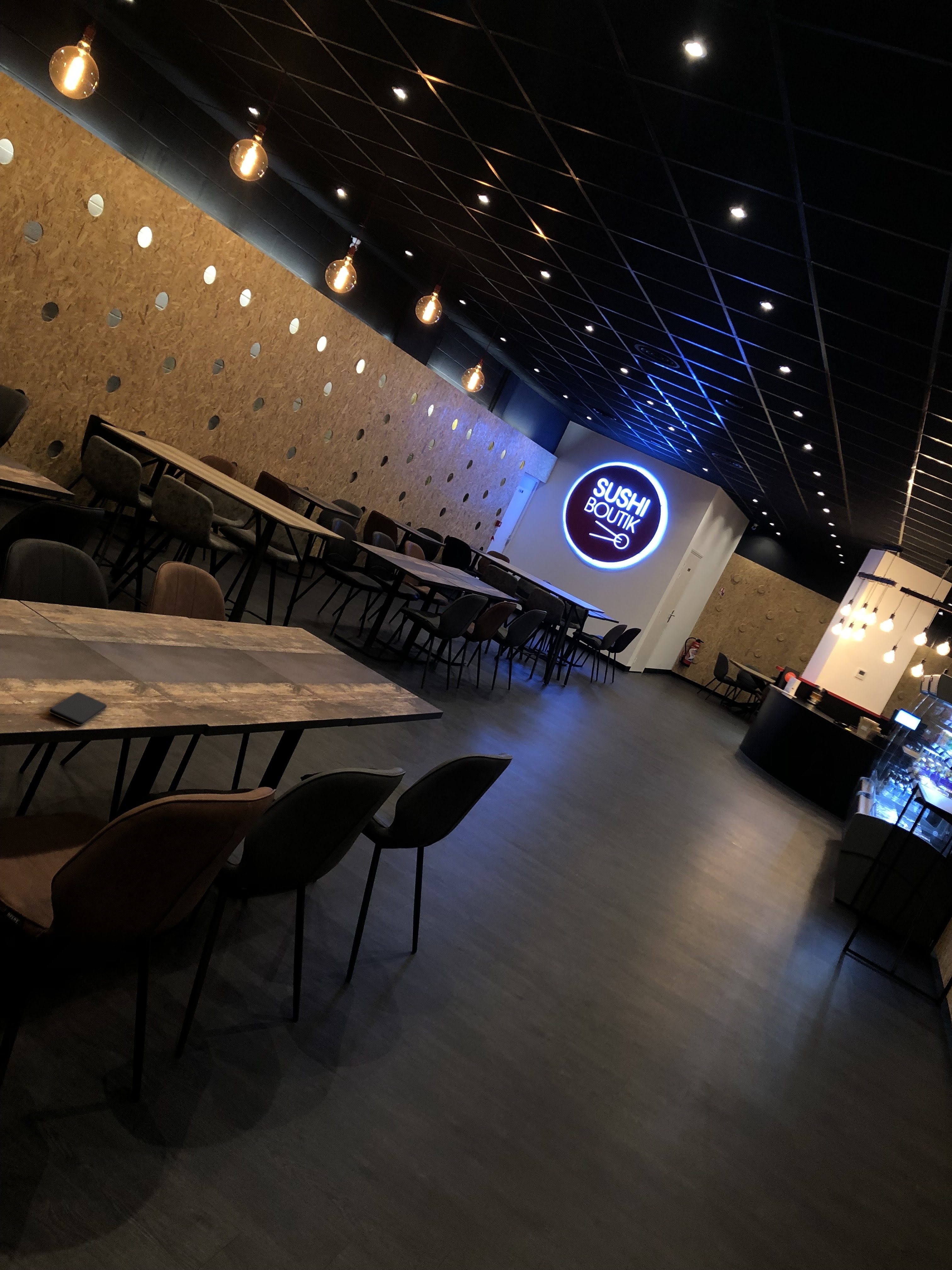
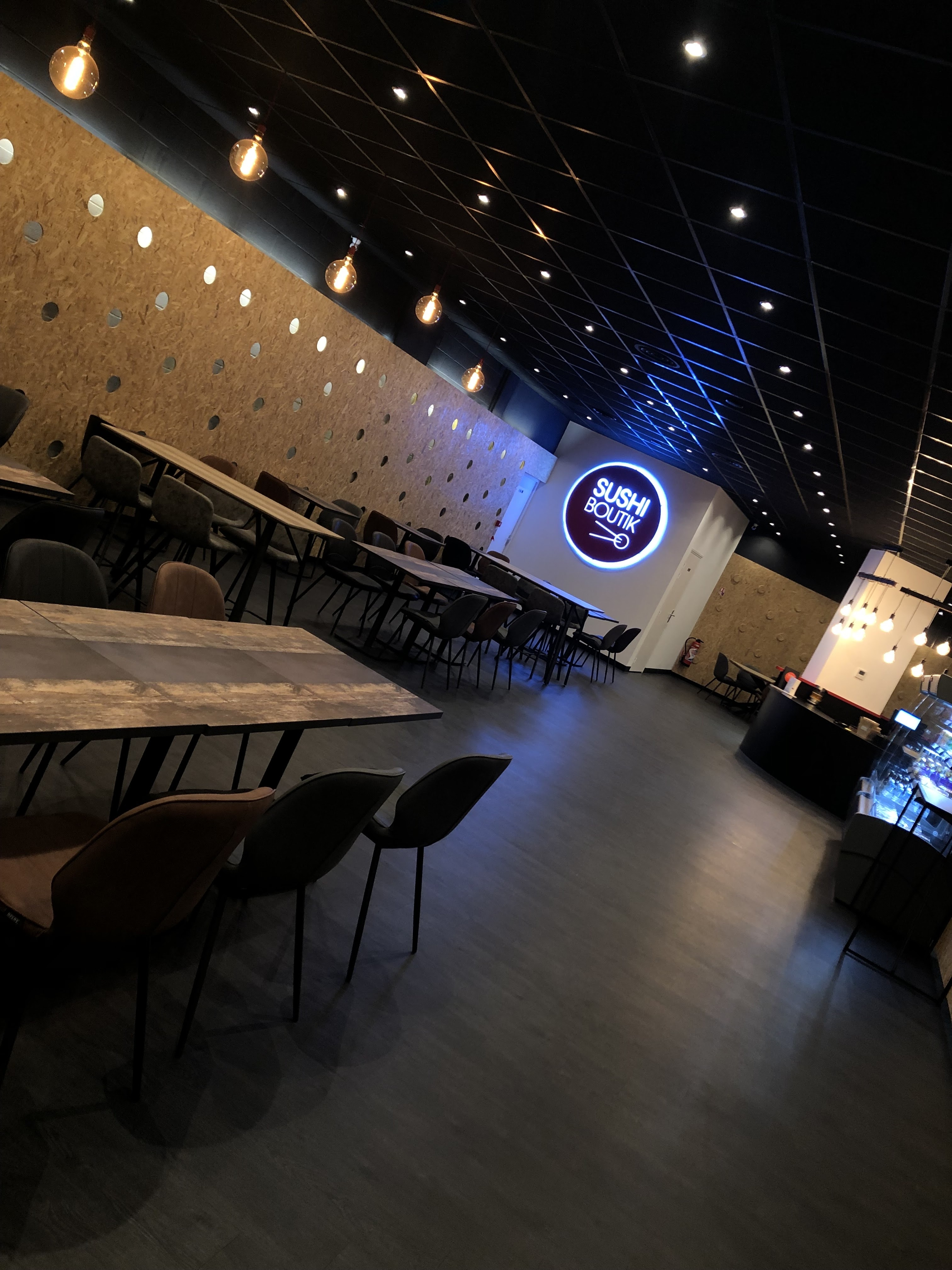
- smartphone [48,692,107,726]
